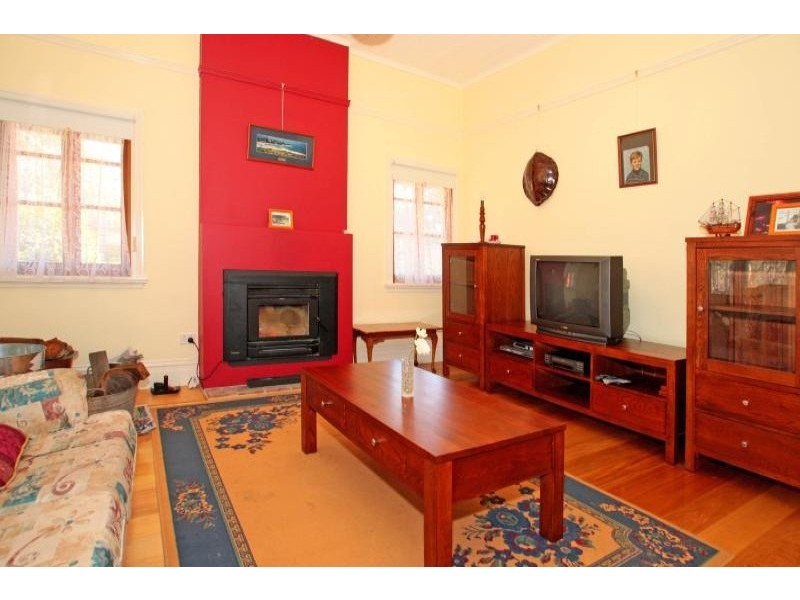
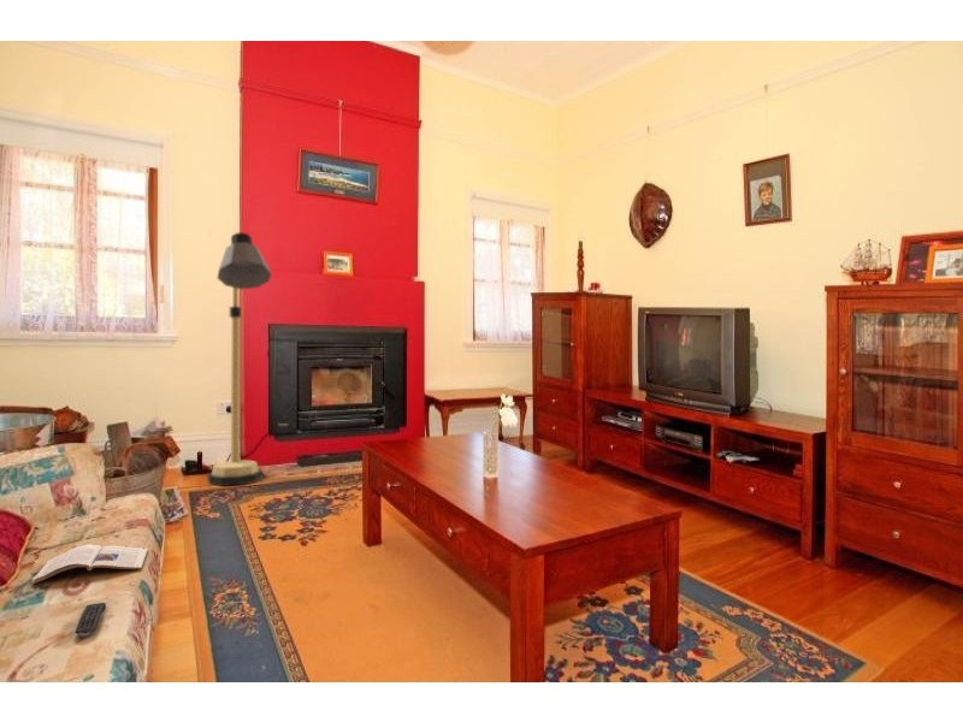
+ magazine [30,544,149,585]
+ floor lamp [207,231,273,487]
+ remote control [73,602,107,638]
